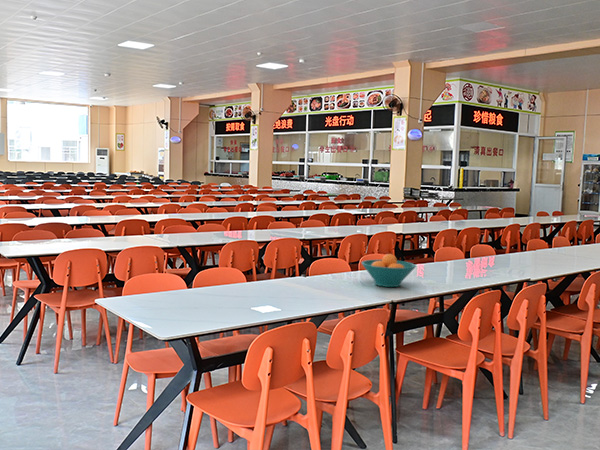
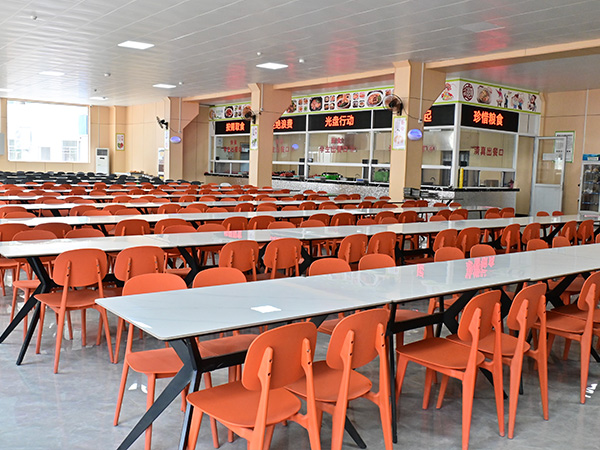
- fruit bowl [360,253,417,288]
